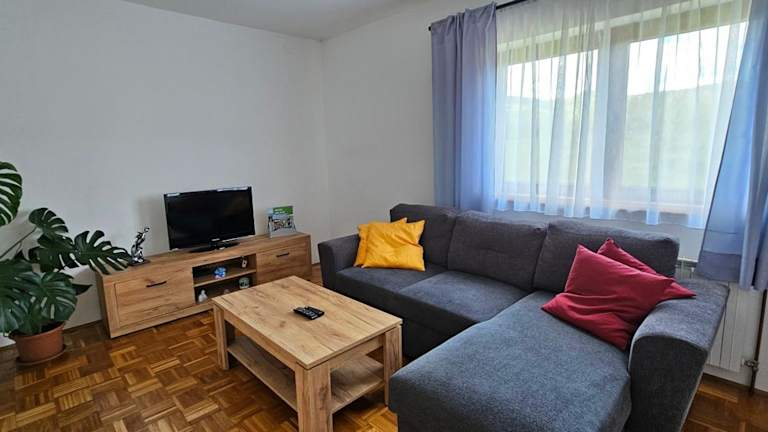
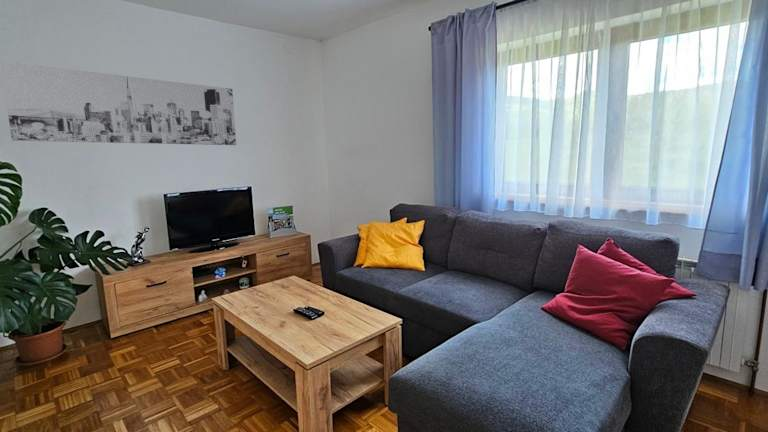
+ wall art [0,60,237,146]
